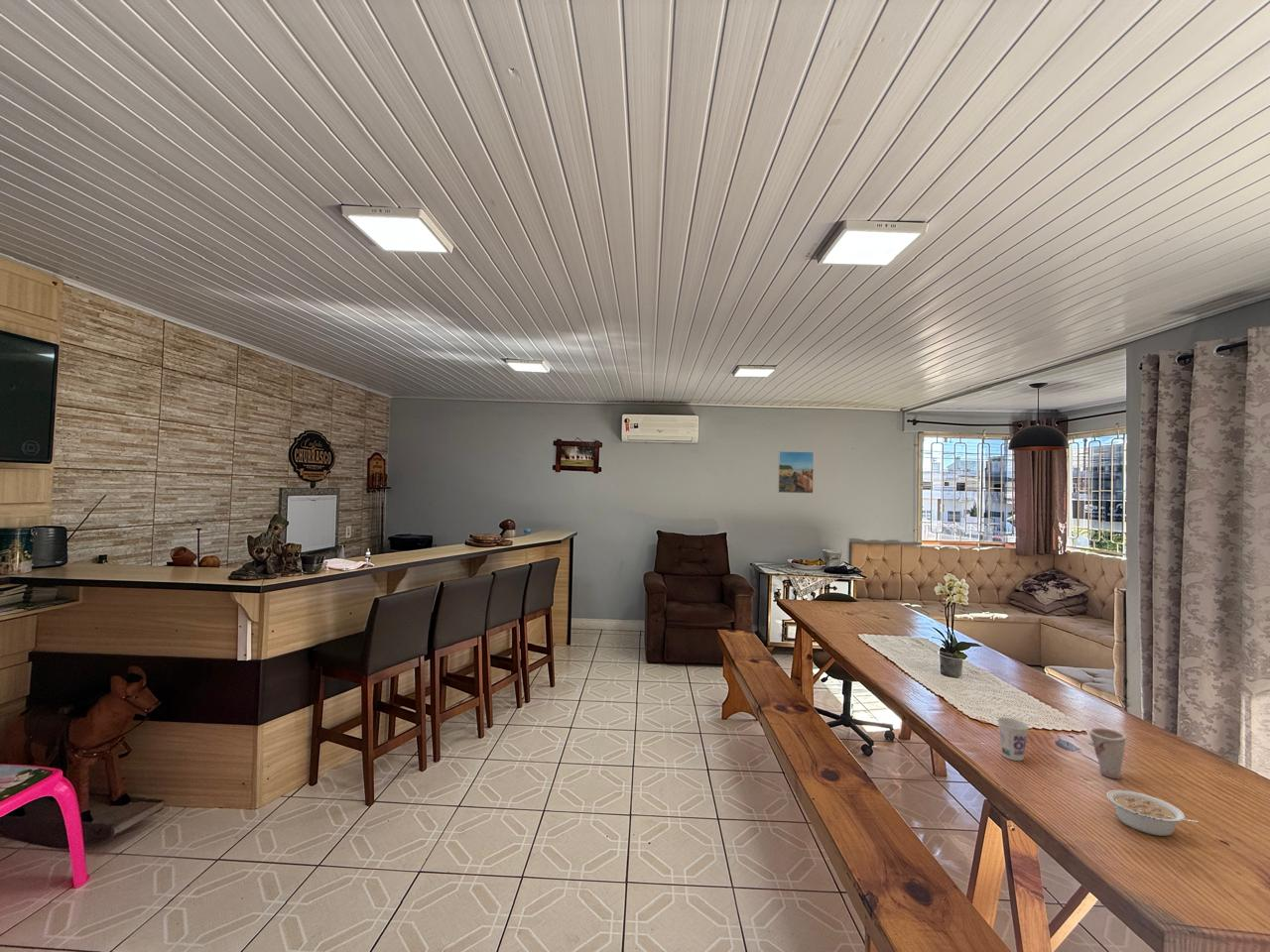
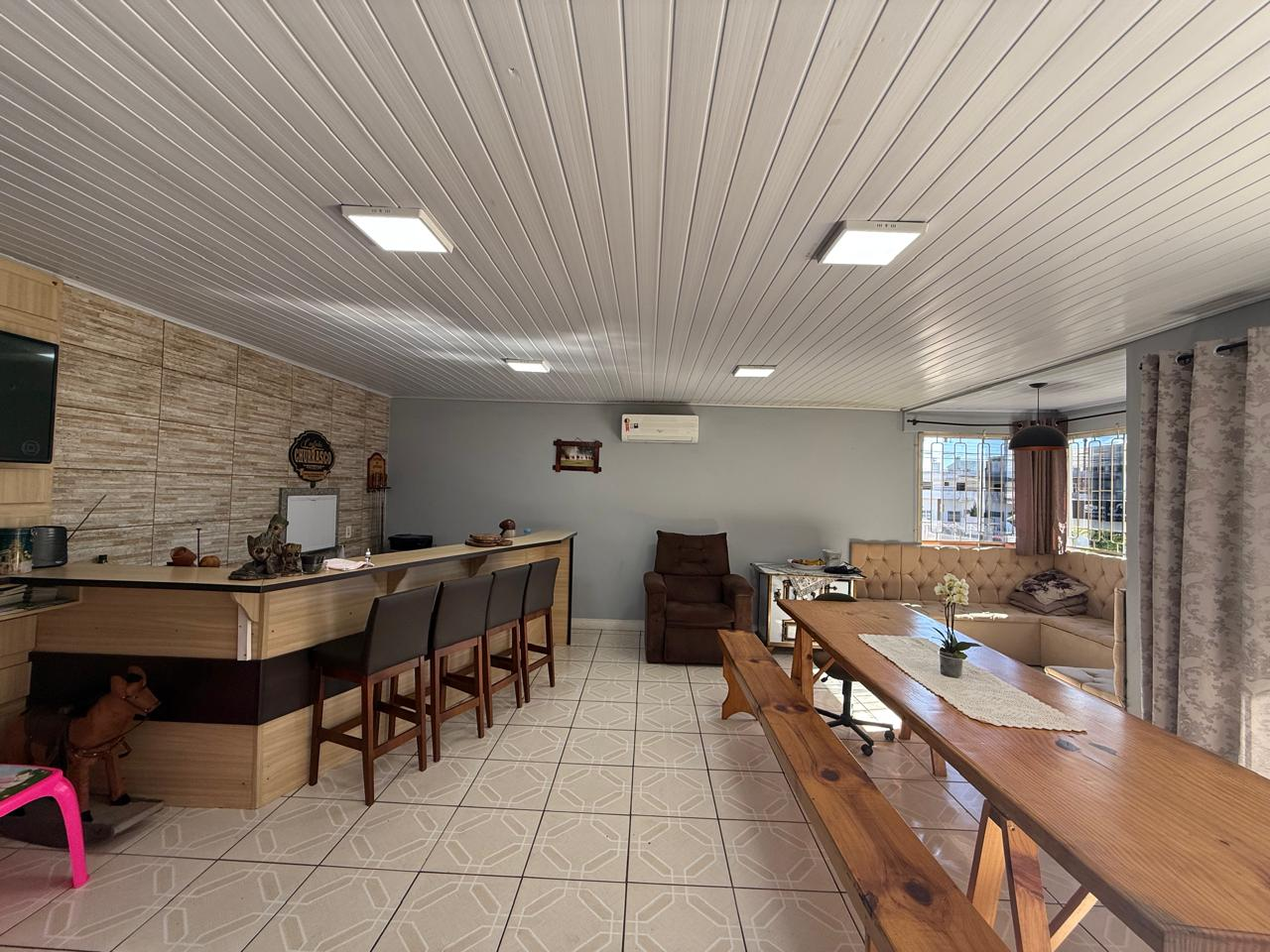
- cup [1087,727,1127,780]
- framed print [777,450,815,494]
- cup [996,717,1030,762]
- legume [1105,789,1201,837]
